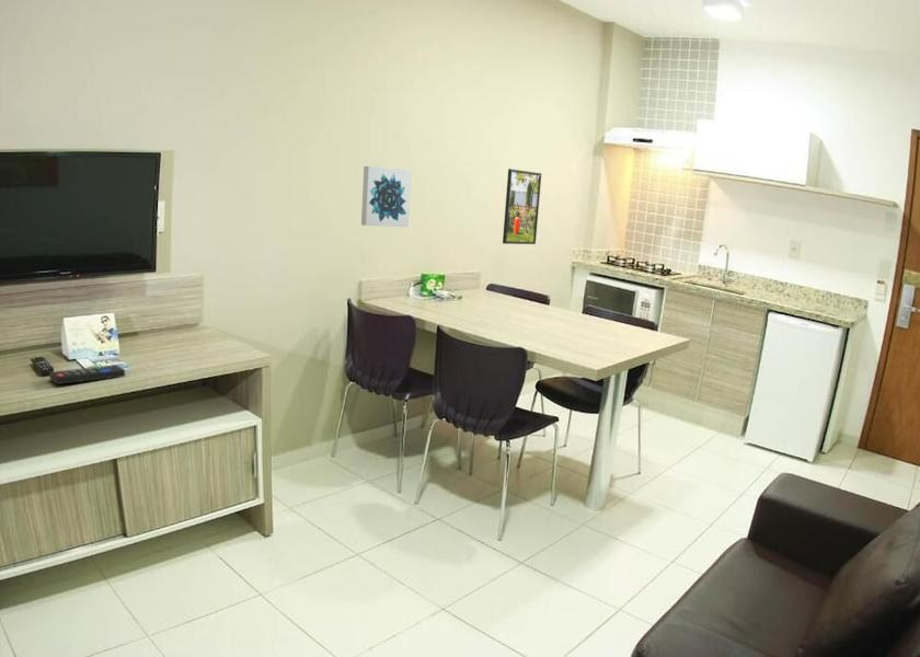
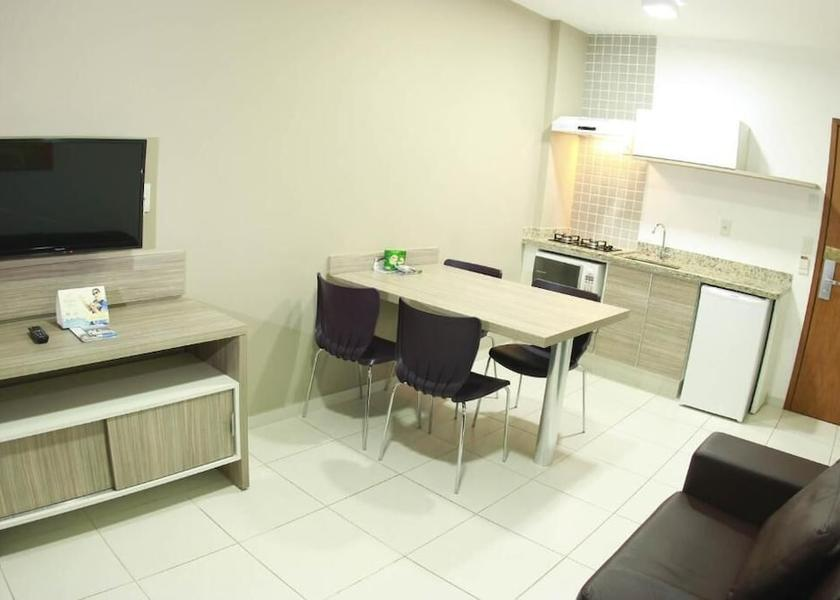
- remote control [48,365,126,385]
- wall art [360,165,413,228]
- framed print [502,168,542,245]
